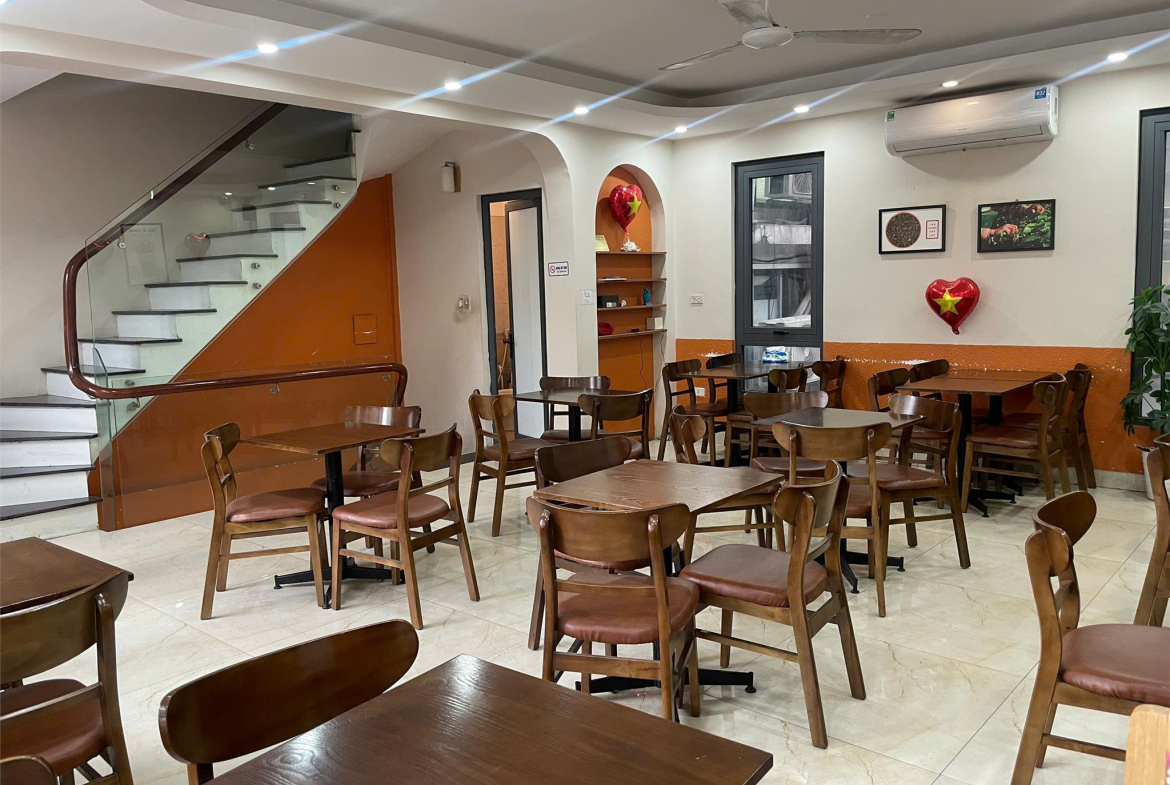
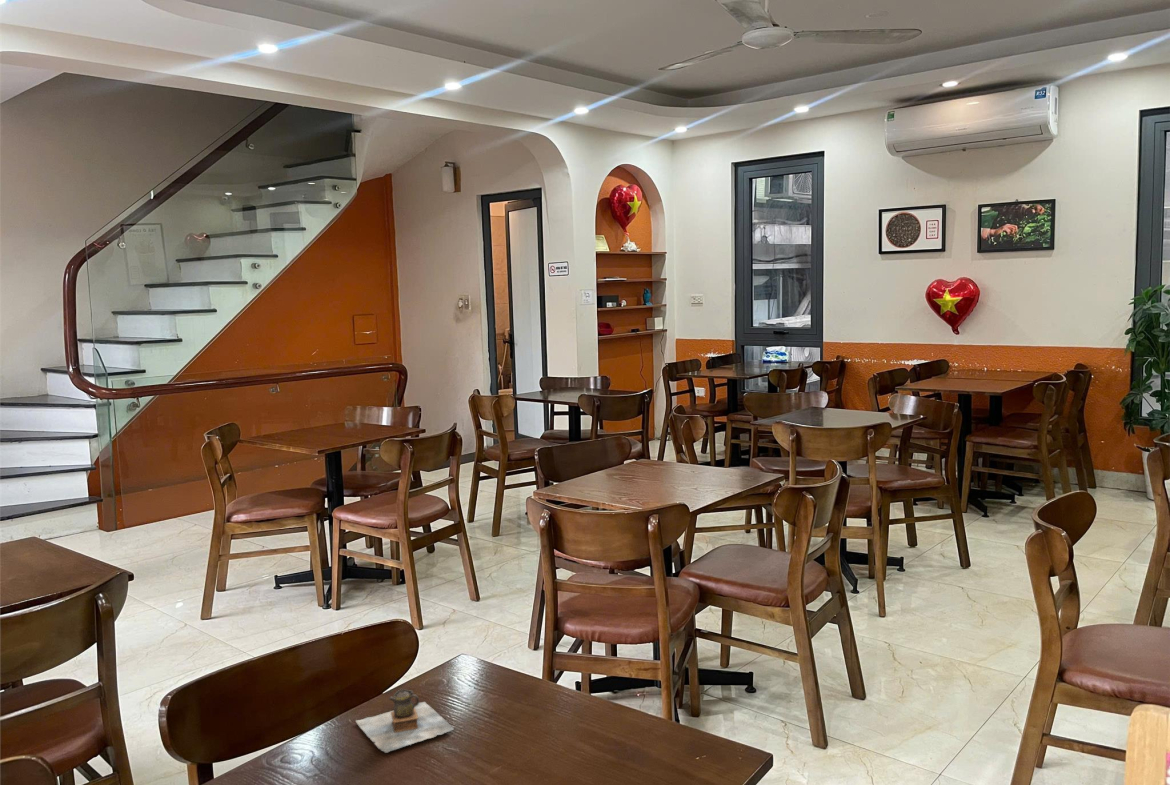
+ teapot [355,687,455,754]
